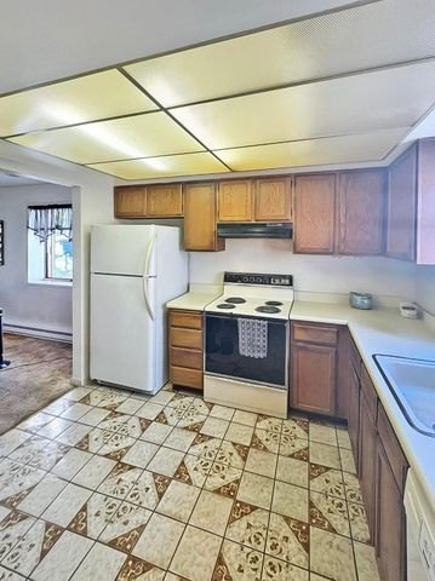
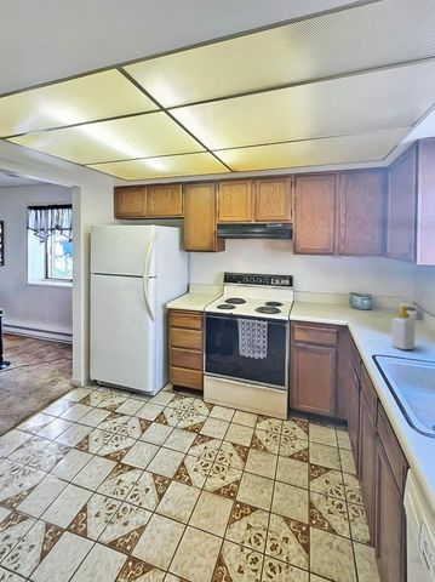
+ soap bottle [390,306,416,350]
